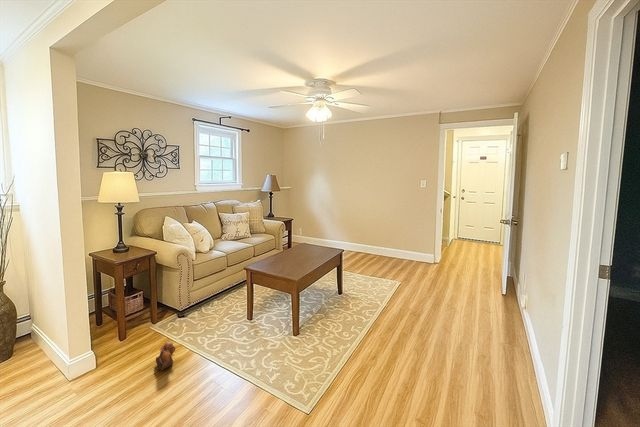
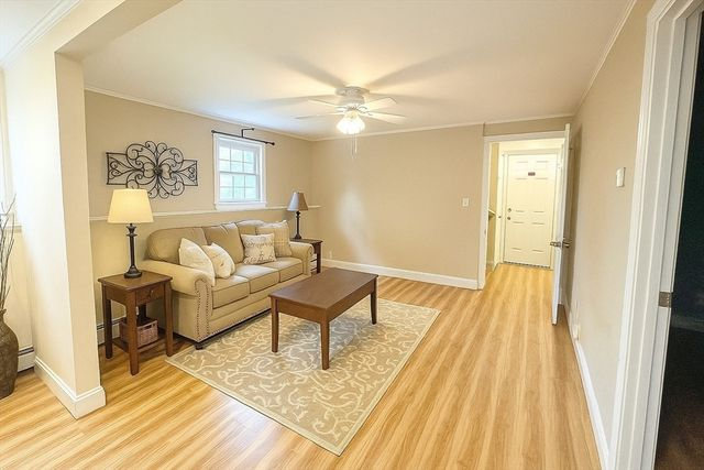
- plush toy [155,340,177,372]
